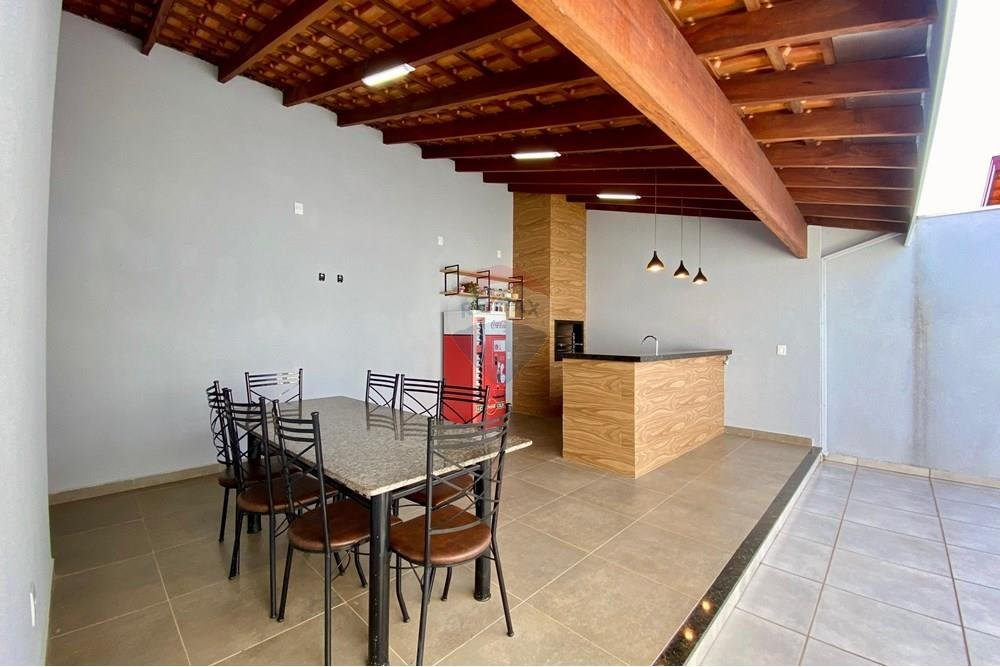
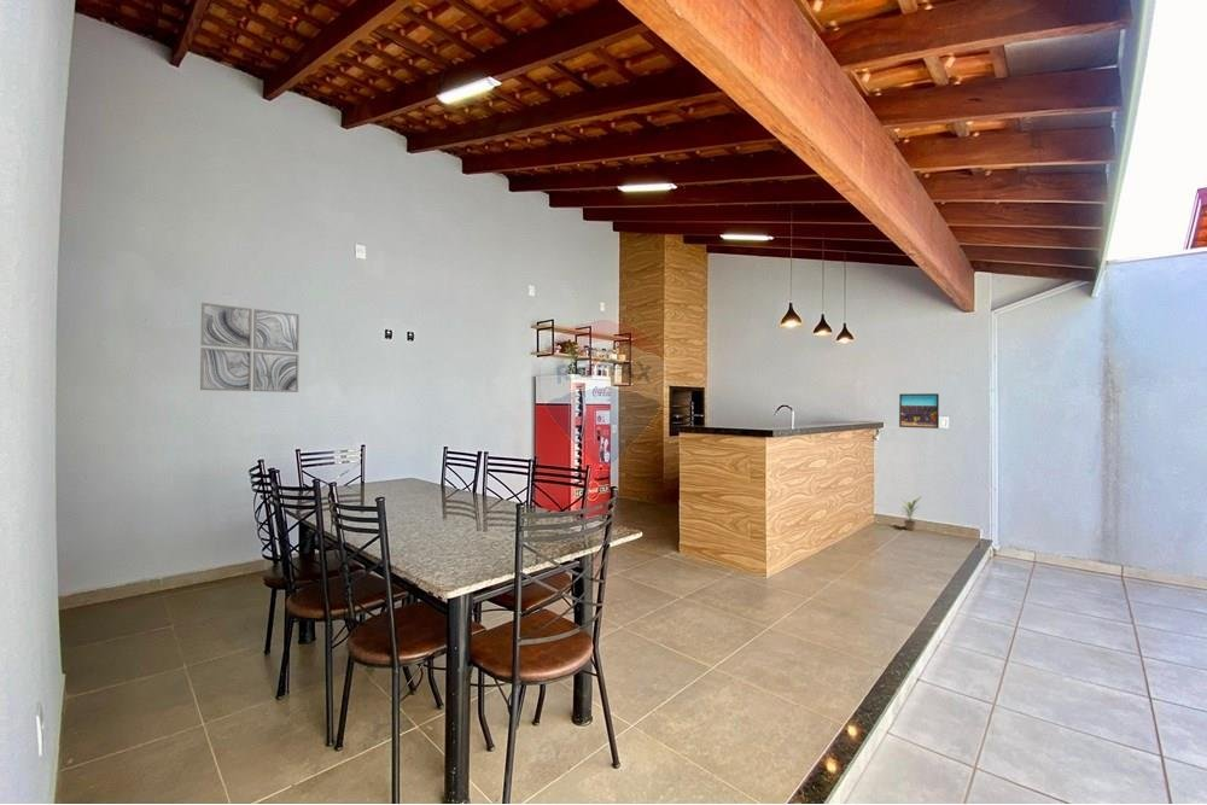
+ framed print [898,392,940,430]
+ potted plant [899,495,923,531]
+ wall art [199,302,301,393]
